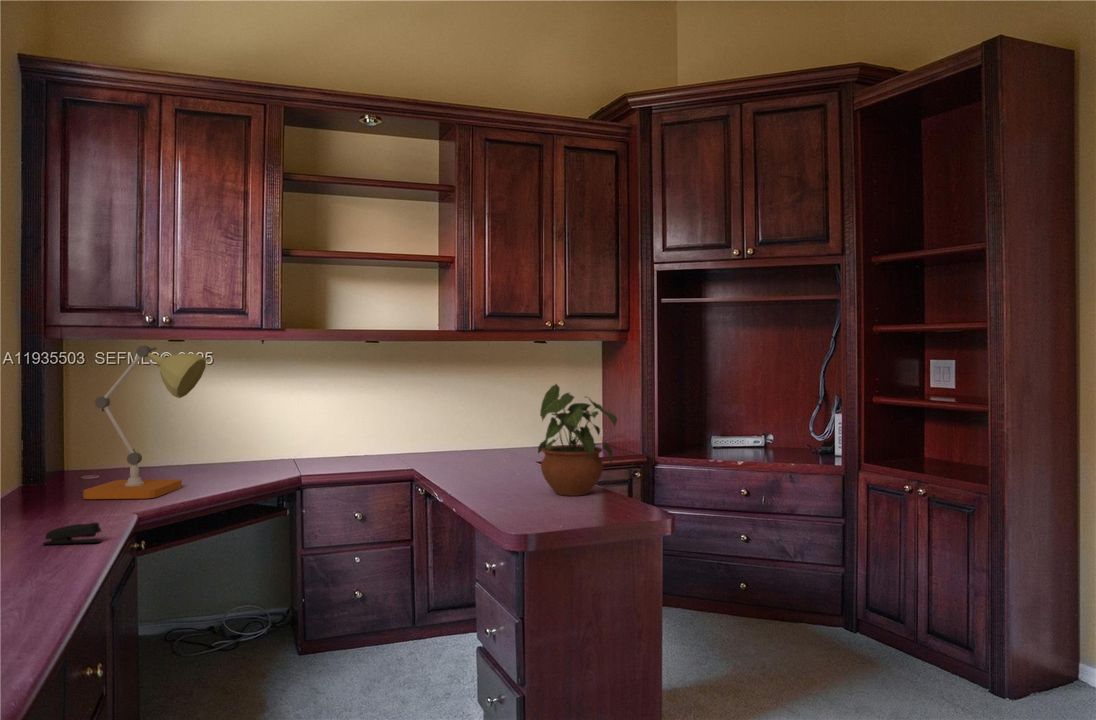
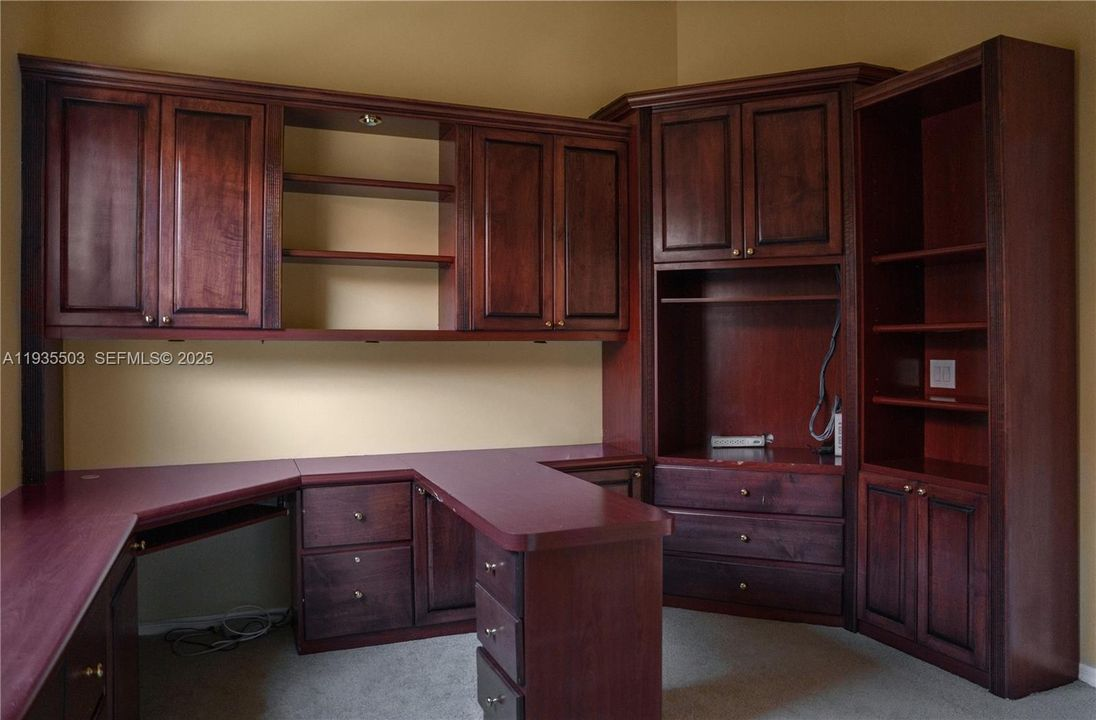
- stapler [42,521,103,545]
- potted plant [537,383,618,497]
- desk lamp [82,345,207,500]
